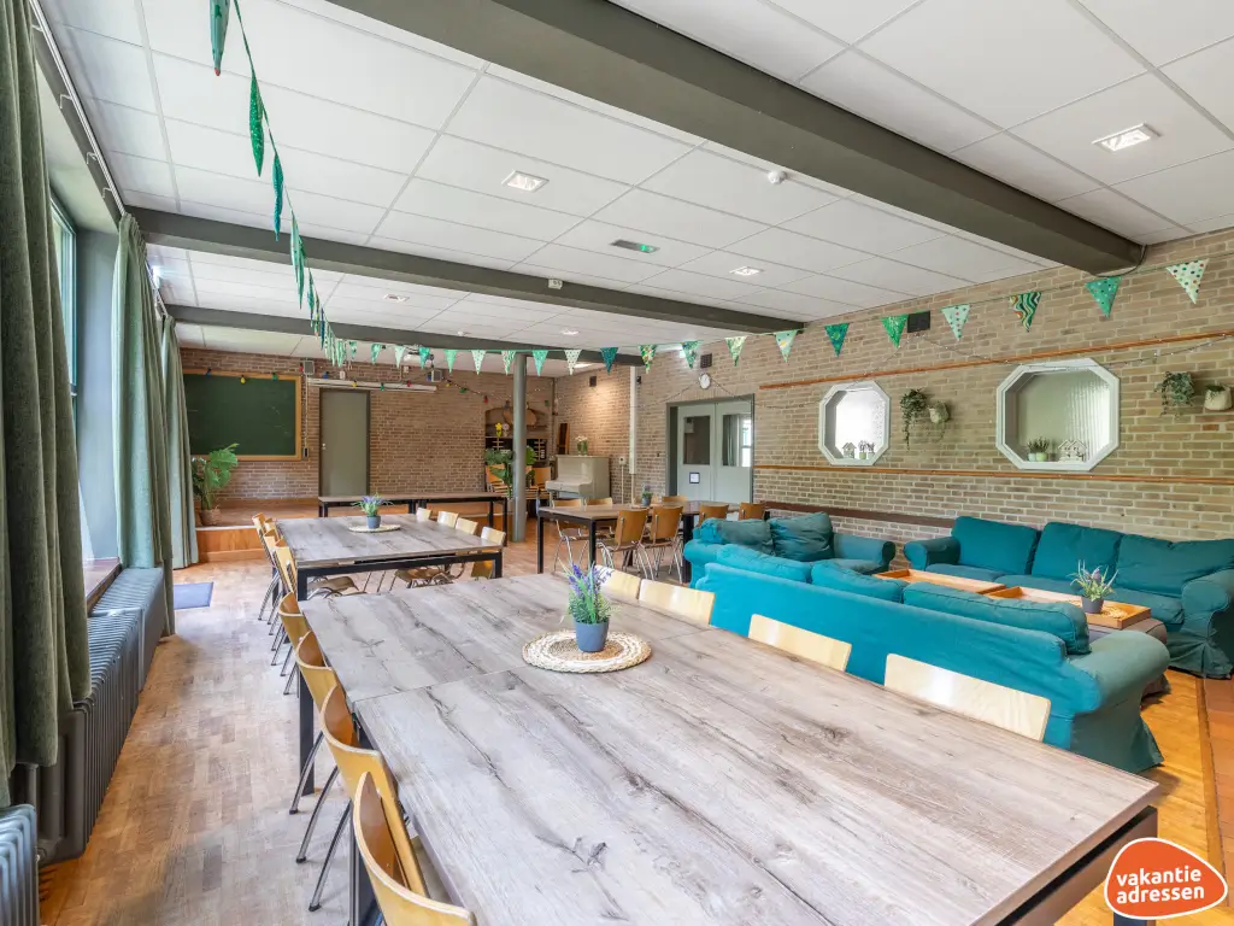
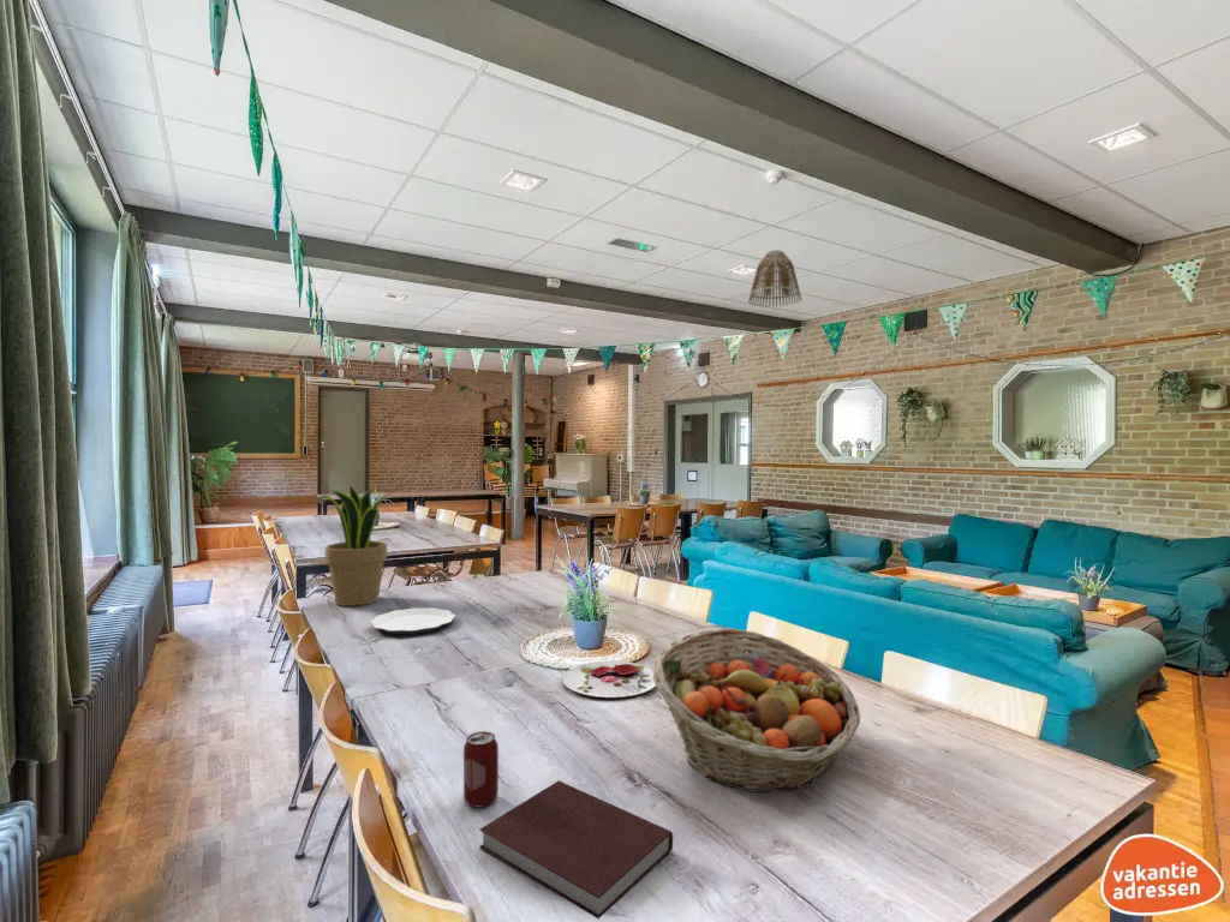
+ plate [370,606,456,635]
+ potted plant [315,484,393,607]
+ lamp shade [747,249,804,309]
+ plate [562,660,656,699]
+ beverage can [462,730,500,808]
+ fruit basket [652,627,861,794]
+ notebook [478,779,674,920]
